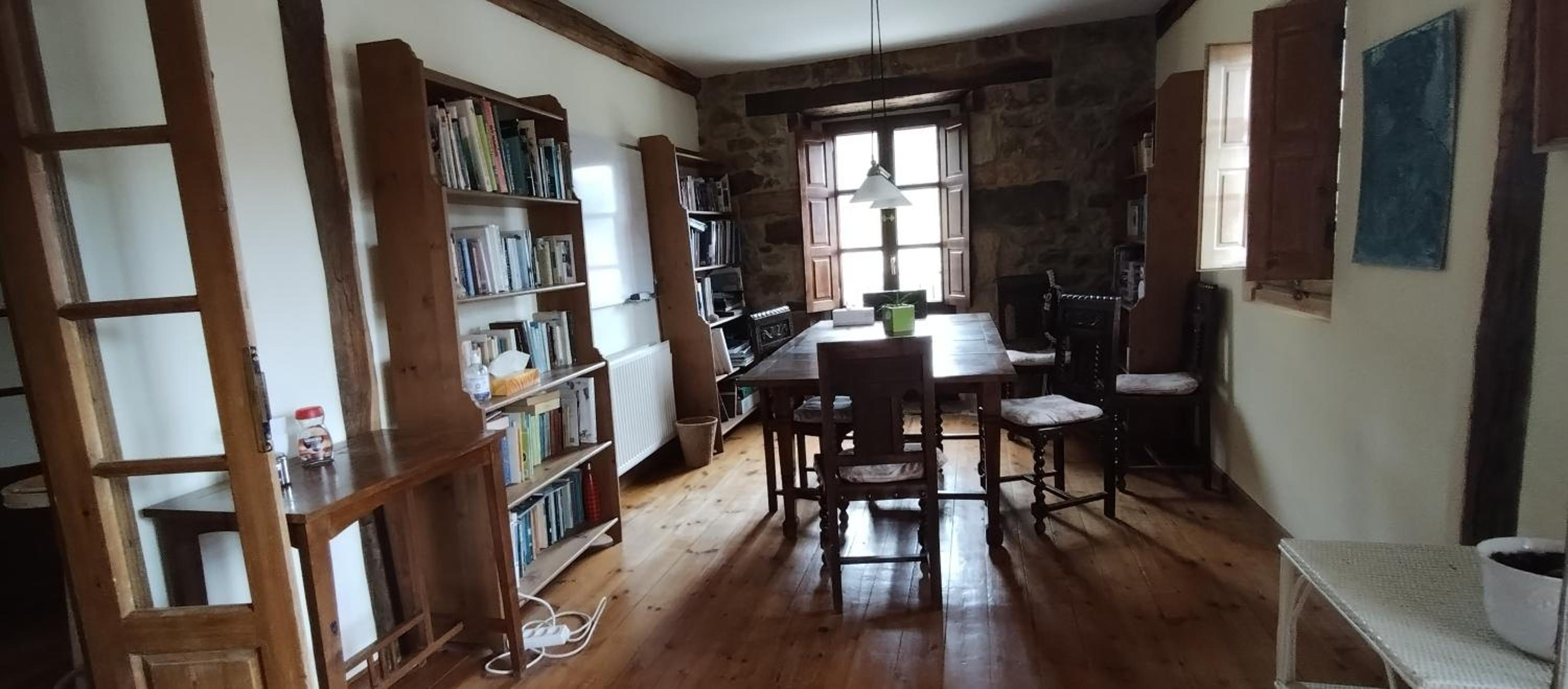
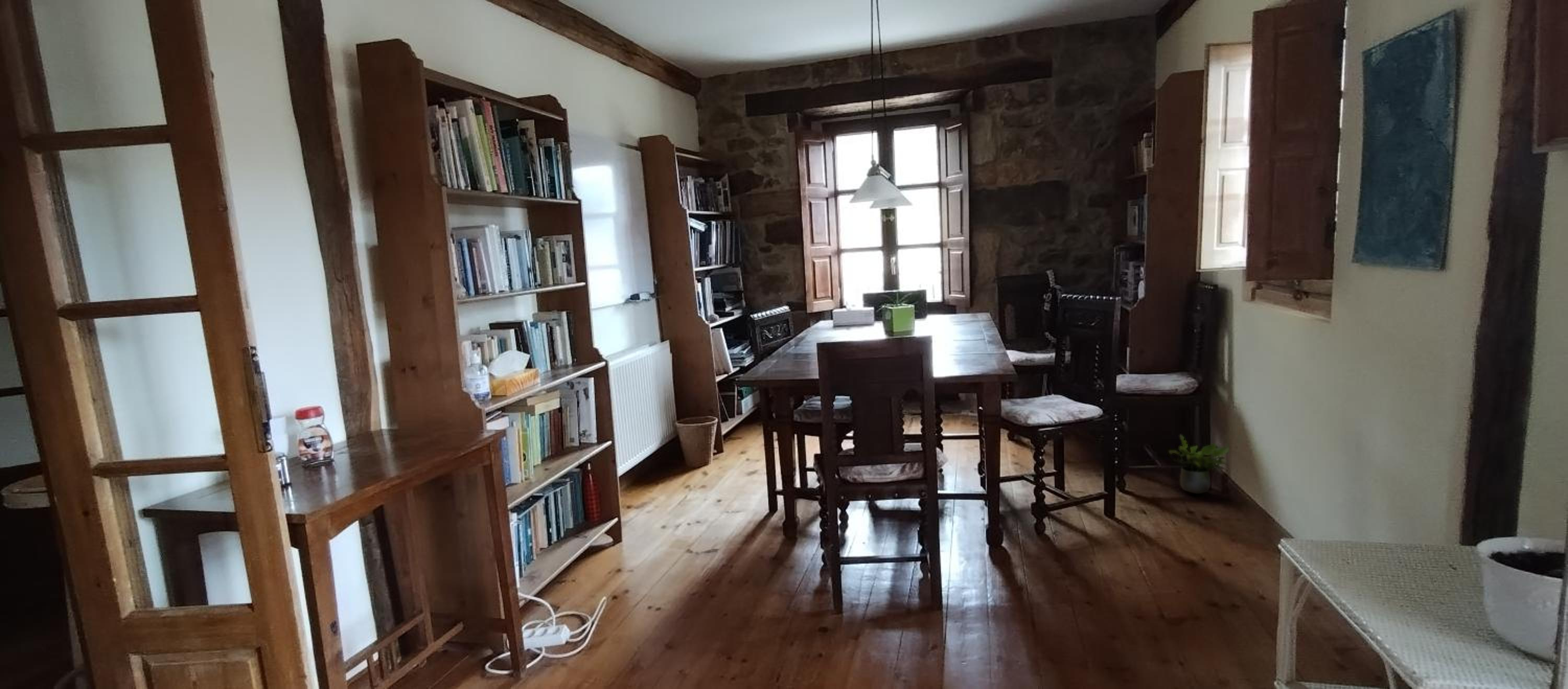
+ potted plant [1168,434,1230,495]
